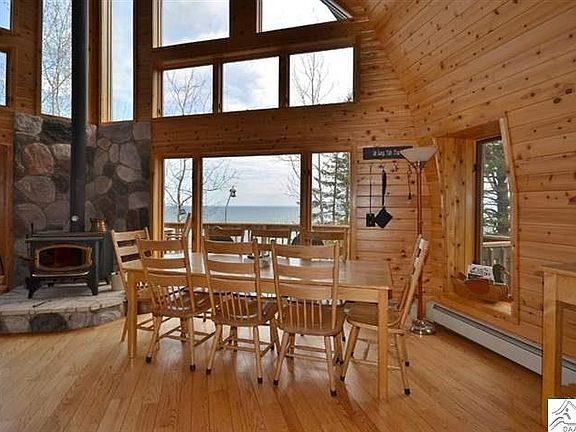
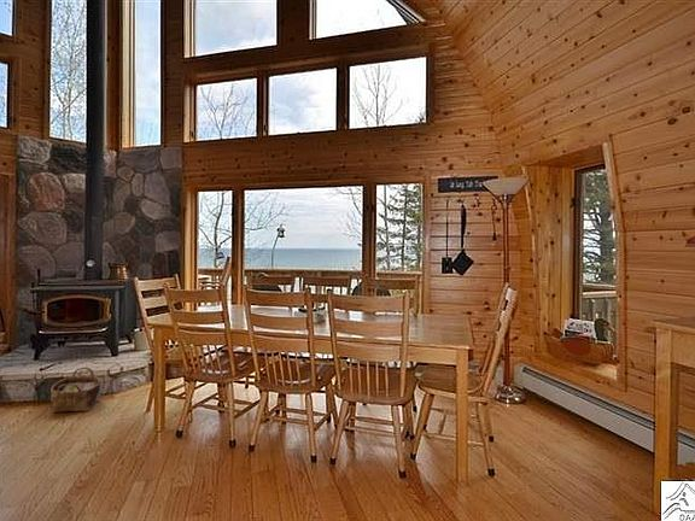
+ woven basket [49,367,103,414]
